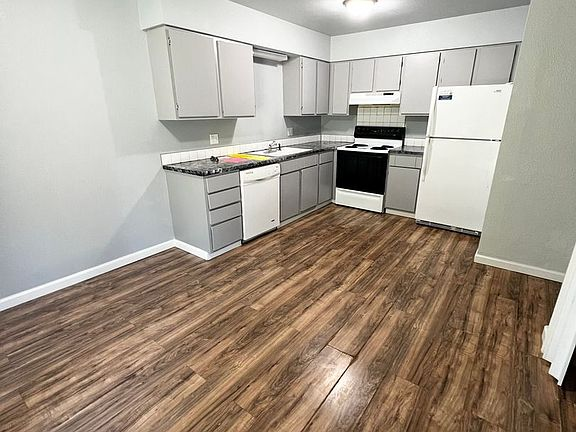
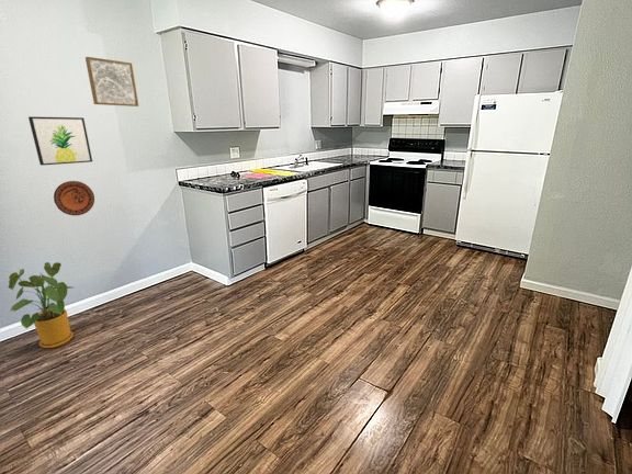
+ wall art [27,115,93,167]
+ wall art [84,56,139,108]
+ house plant [8,261,75,349]
+ decorative plate [53,180,95,216]
